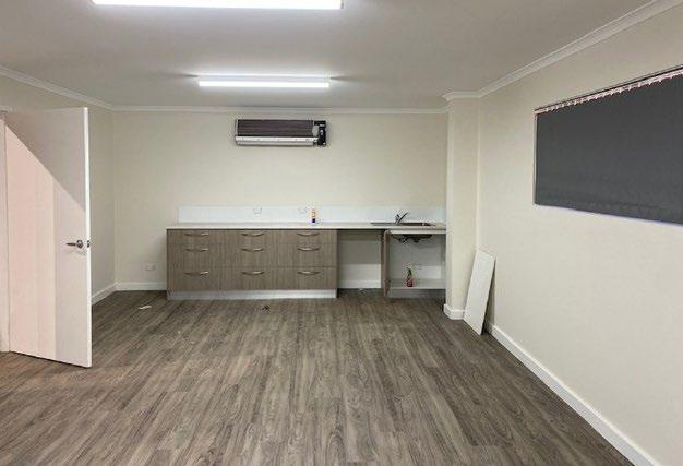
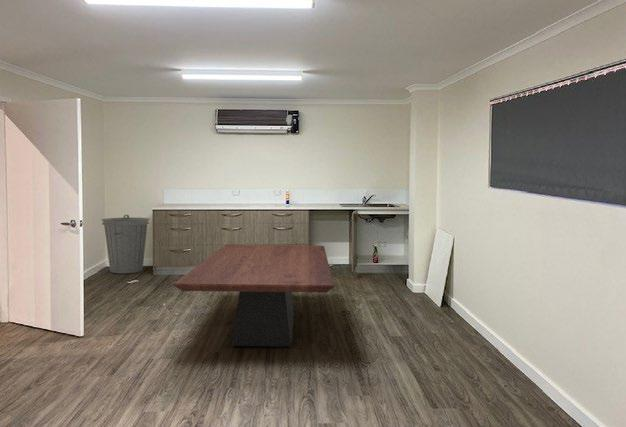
+ dining table [173,244,335,348]
+ trash can [101,214,150,274]
